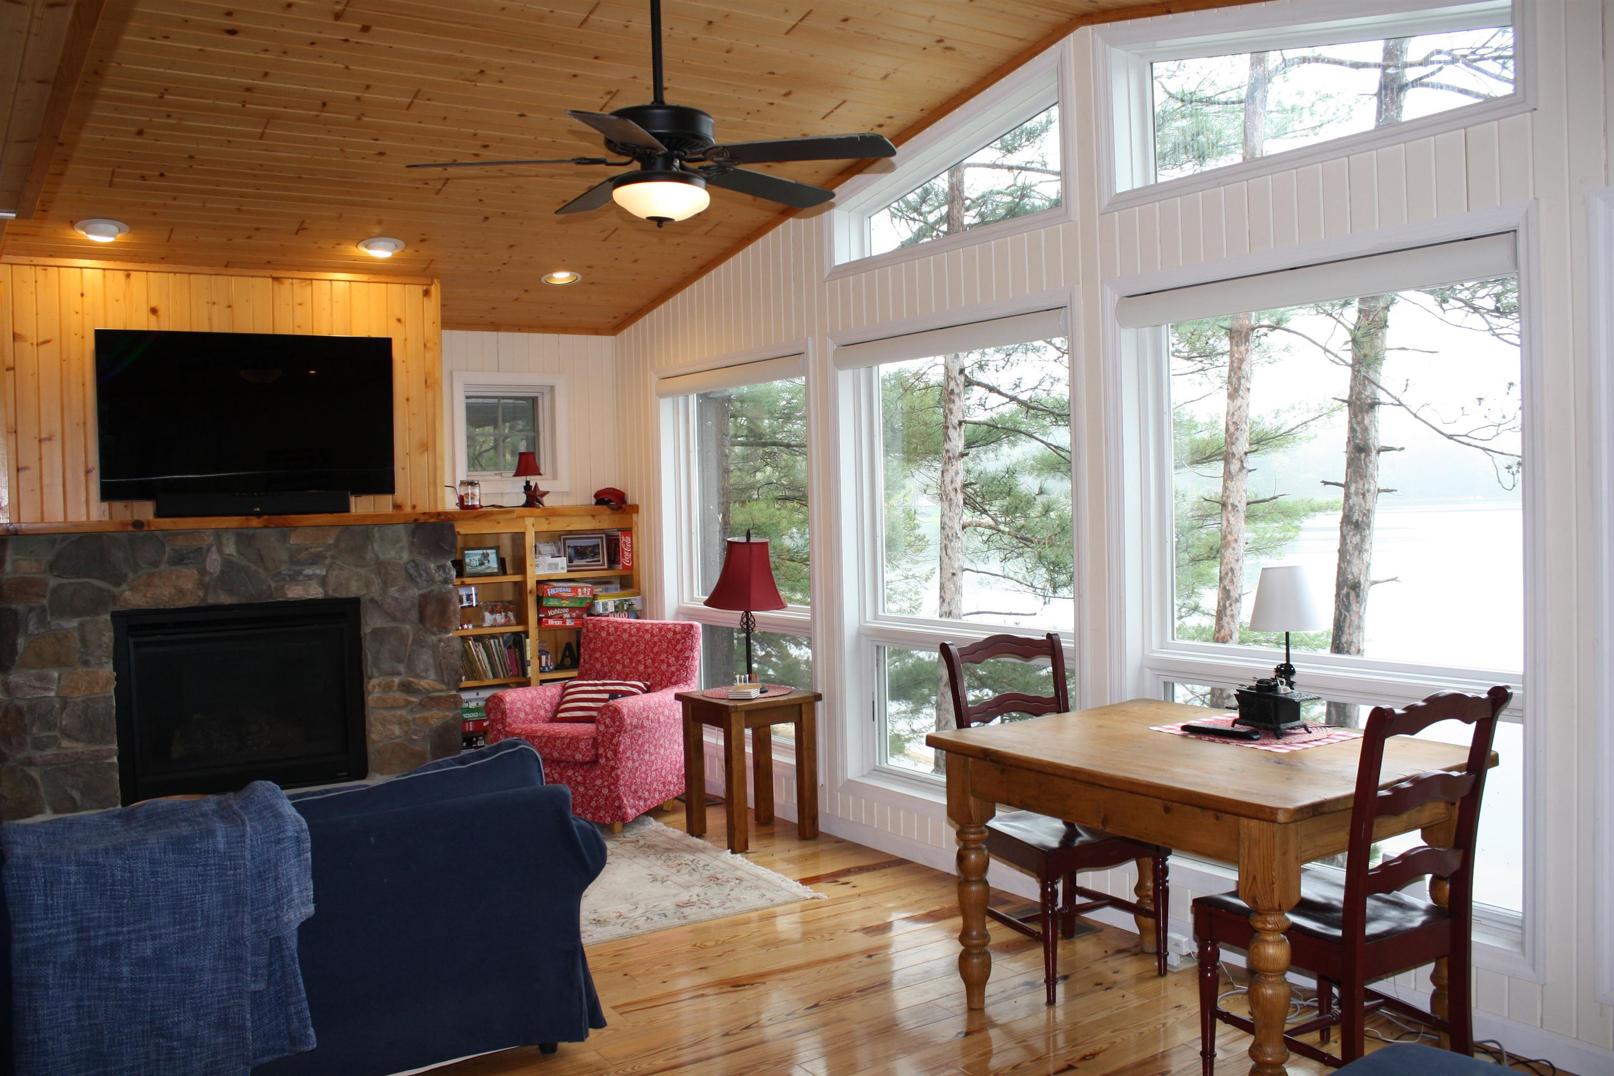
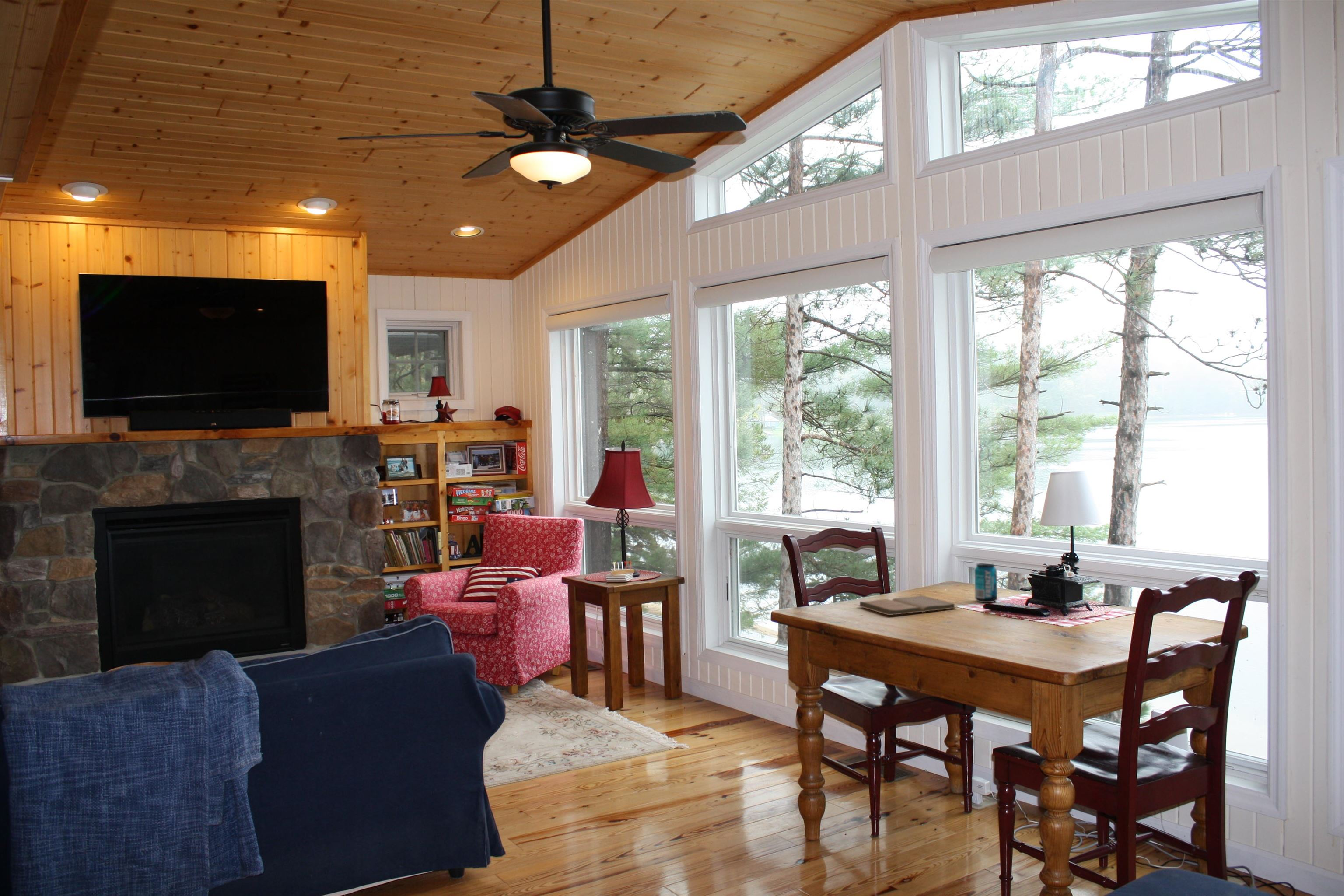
+ beverage can [974,563,998,603]
+ book [857,595,957,616]
